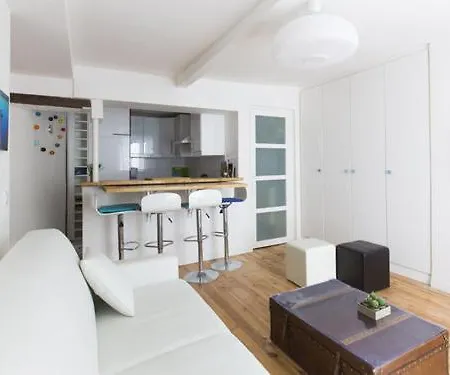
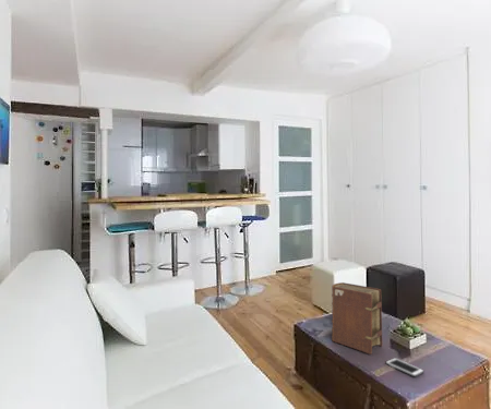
+ book [331,281,383,356]
+ cell phone [385,357,424,377]
